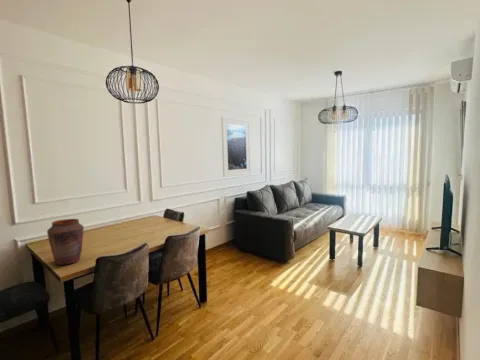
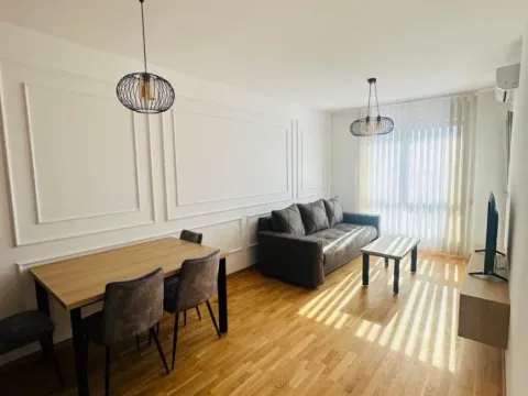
- vase [46,218,85,266]
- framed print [220,116,252,178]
